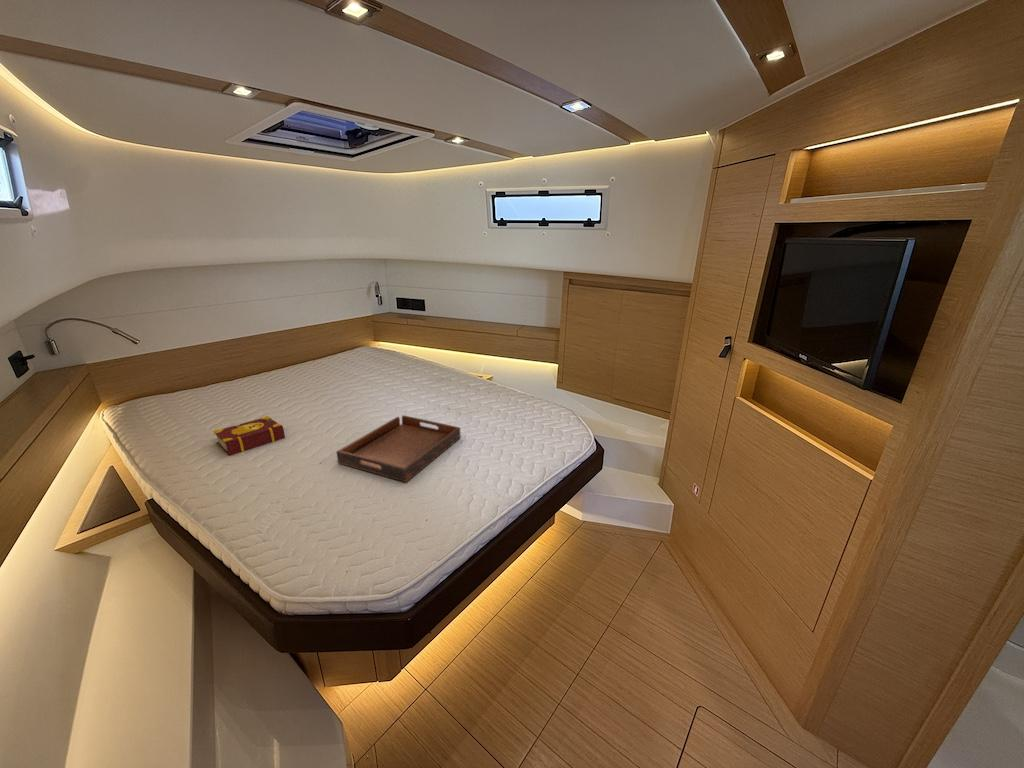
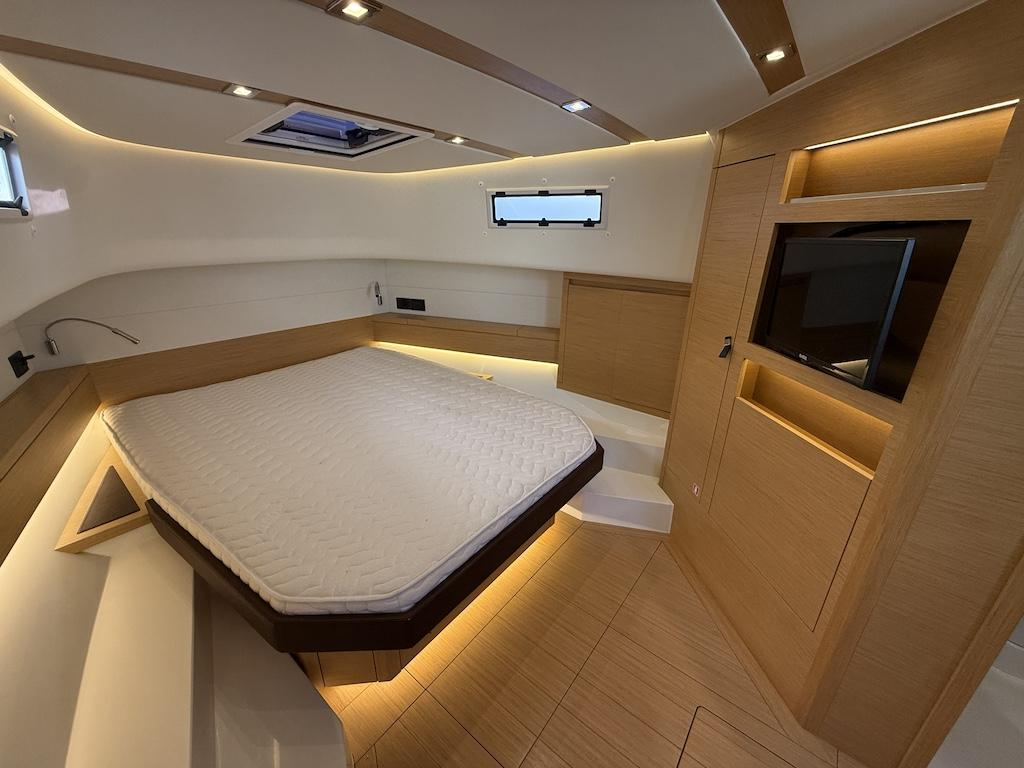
- book [213,415,286,457]
- serving tray [336,414,461,483]
